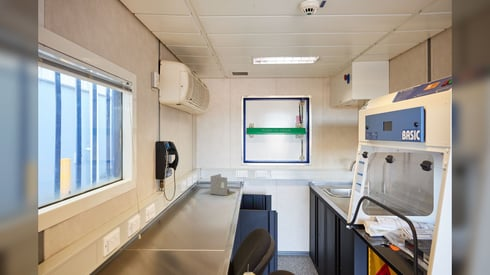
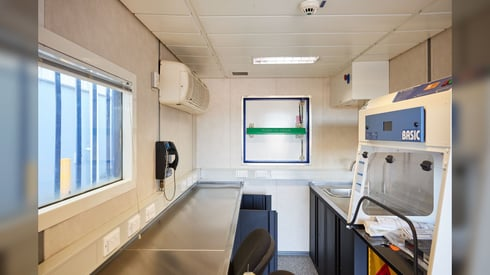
- binder [210,173,236,197]
